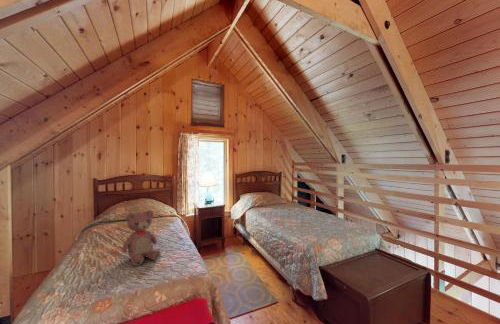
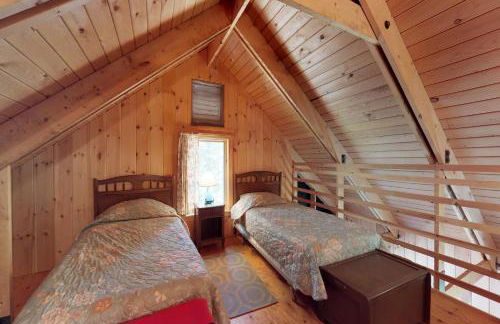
- teddy bear [121,209,162,267]
